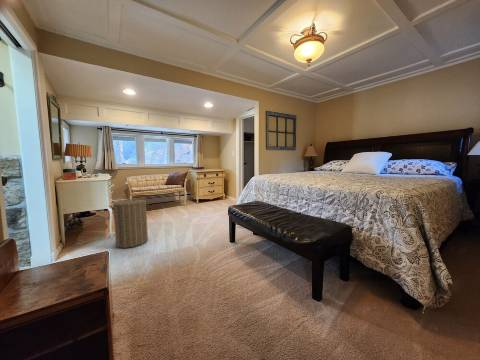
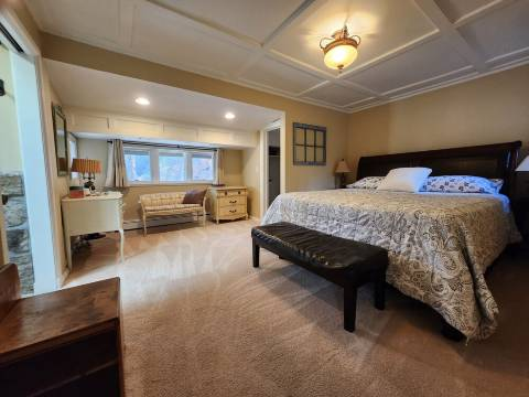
- laundry hamper [108,194,151,249]
